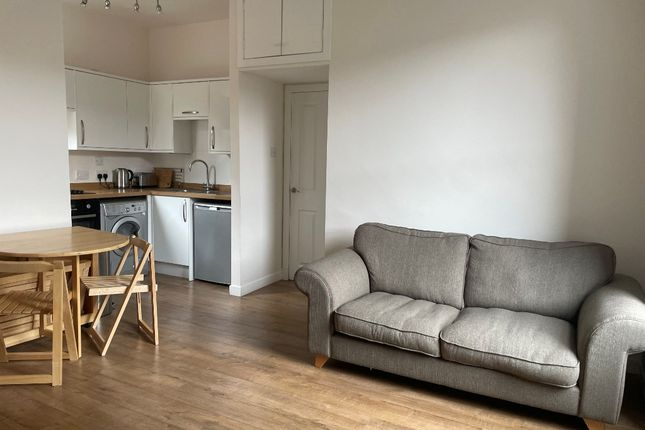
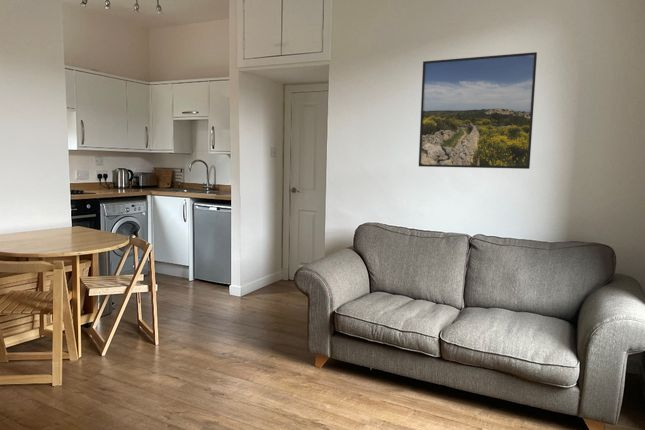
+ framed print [418,51,538,170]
